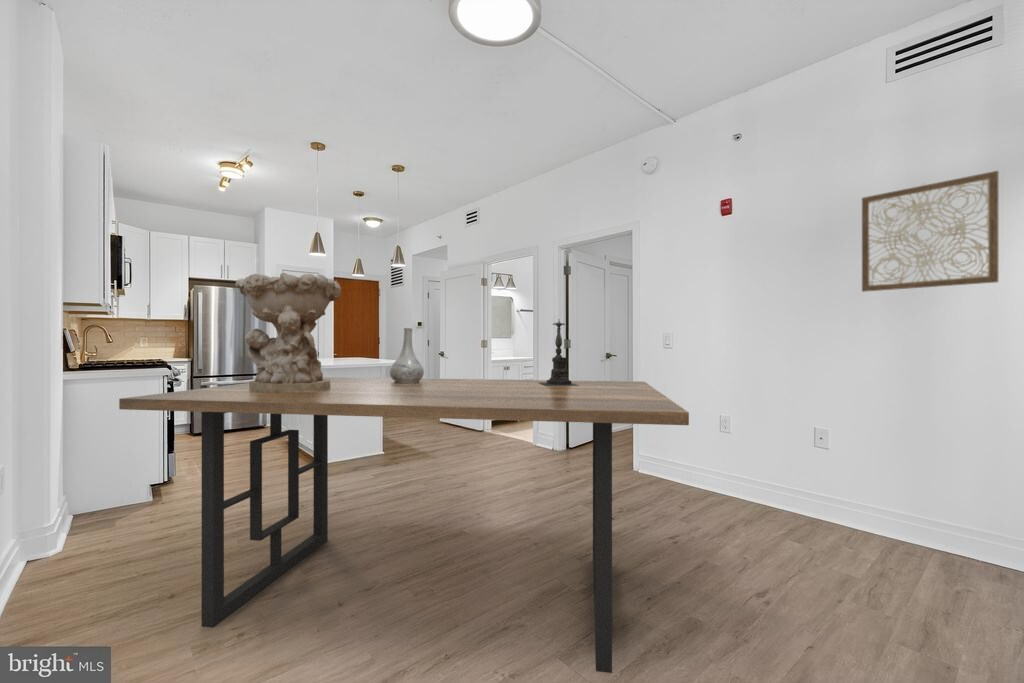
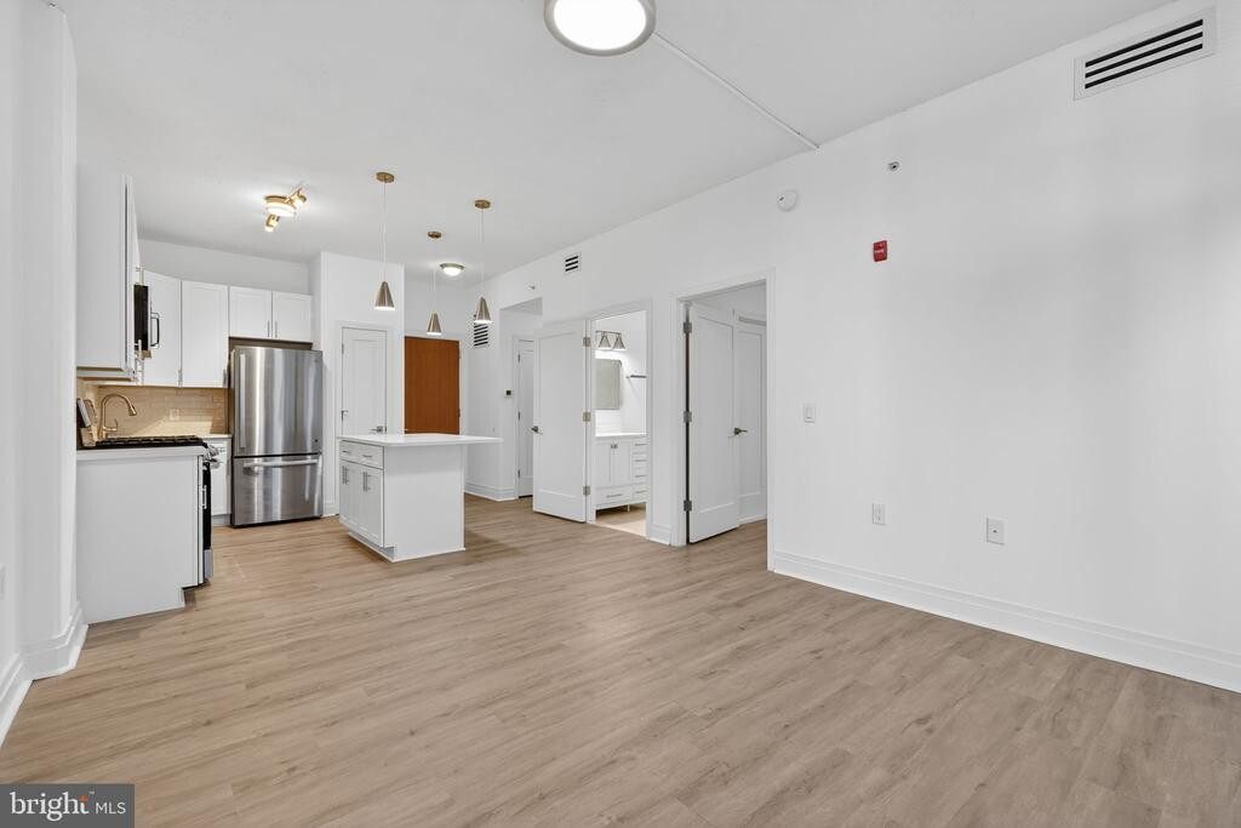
- wall art [861,170,999,293]
- dining table [118,376,690,674]
- vase [389,327,425,383]
- candle holder [538,320,579,386]
- decorative bowl [234,272,342,392]
